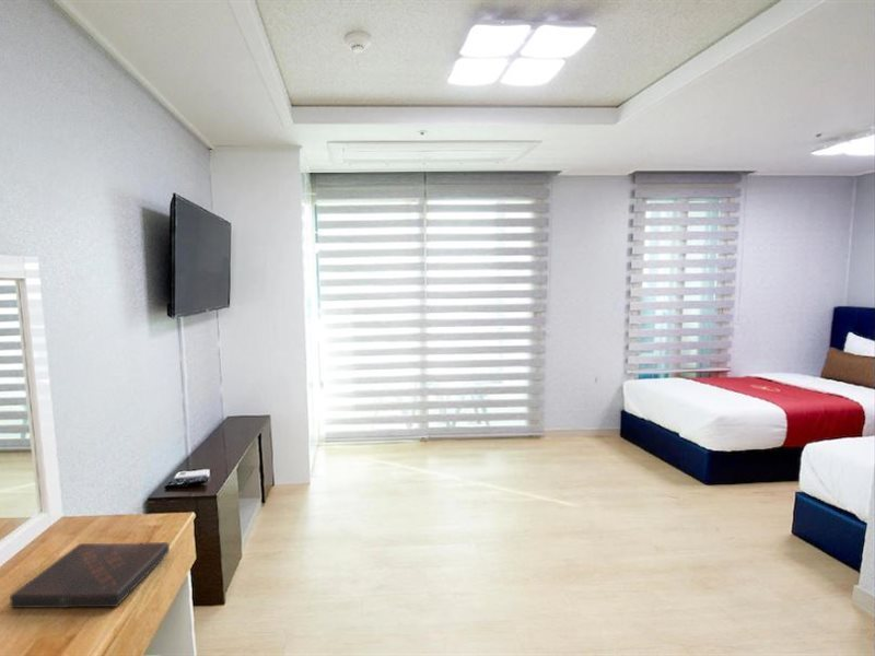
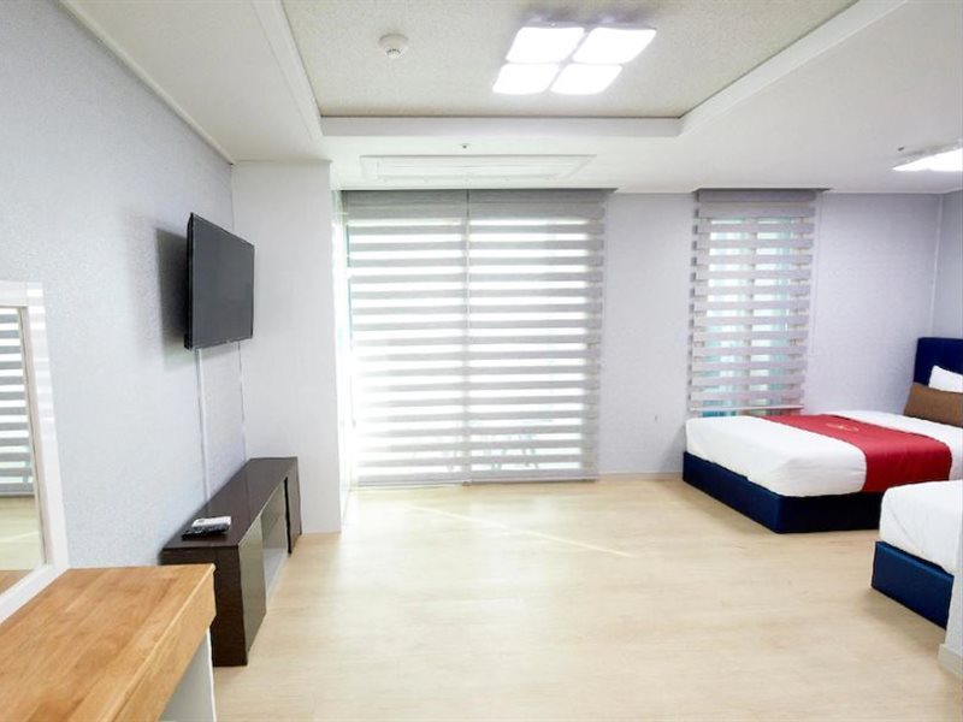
- book [9,541,171,609]
